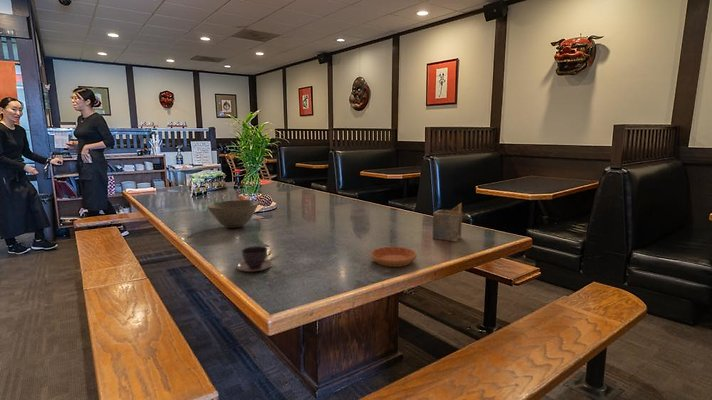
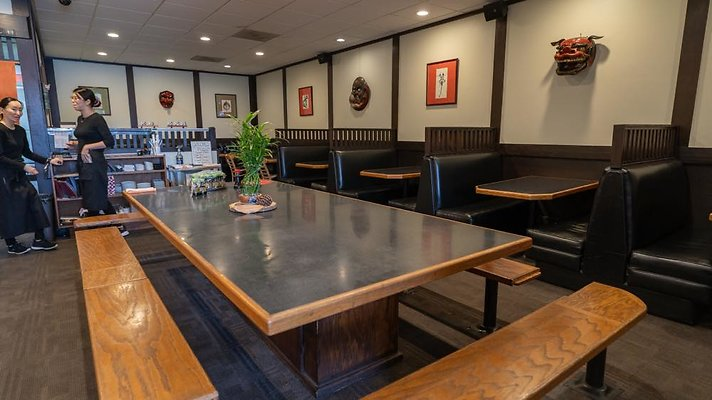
- napkin holder [431,202,463,243]
- saucer [370,246,418,268]
- bowl [206,199,259,229]
- teacup [235,245,273,273]
